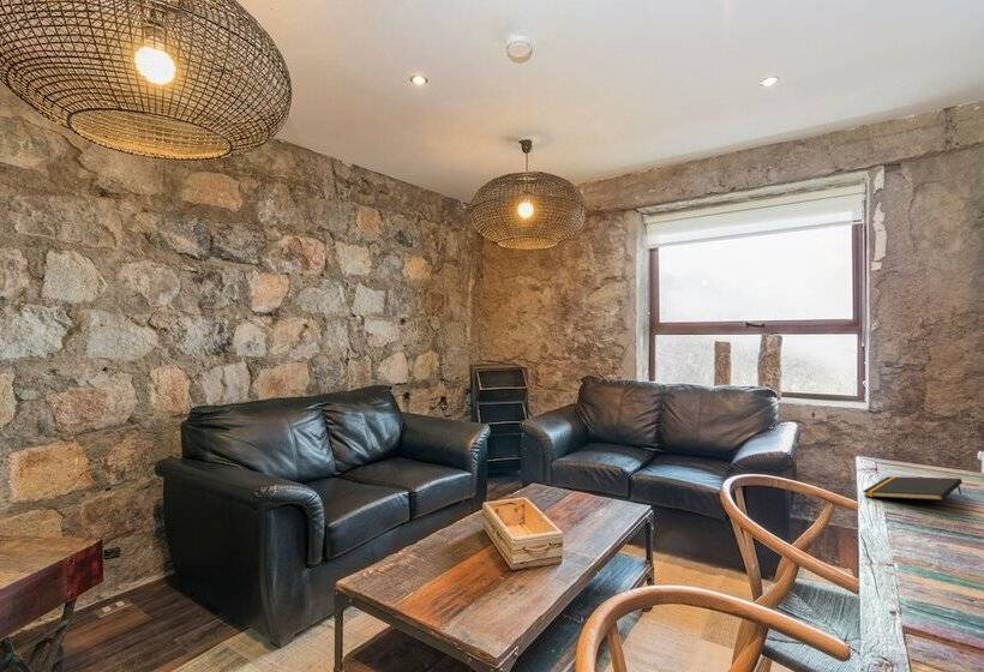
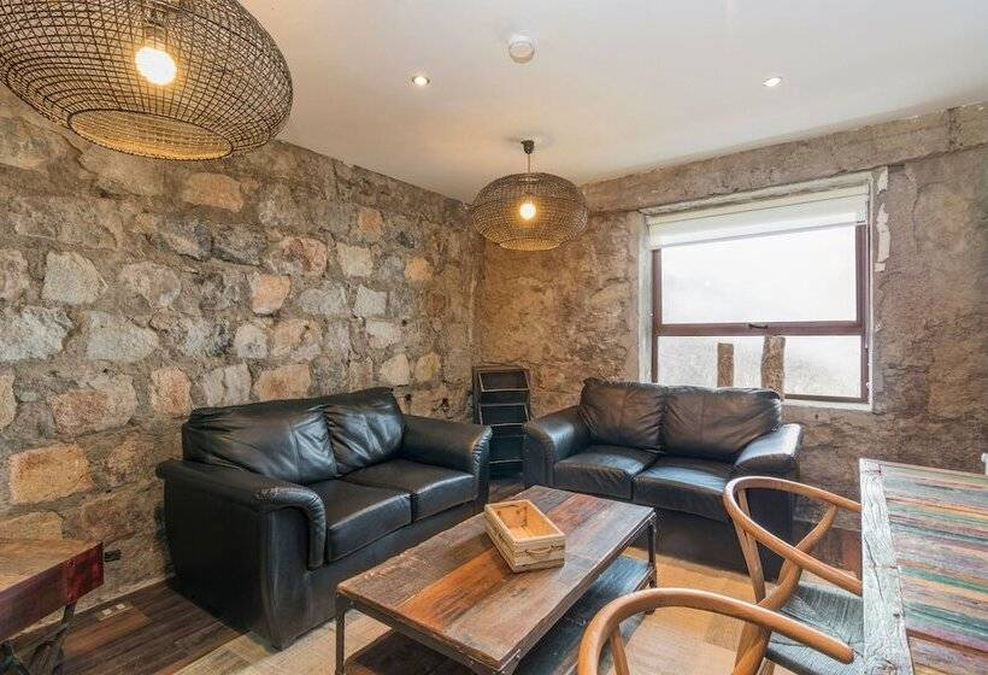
- notepad [862,475,964,502]
